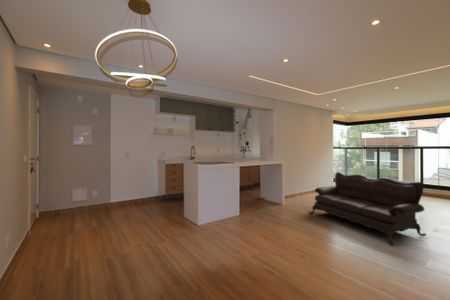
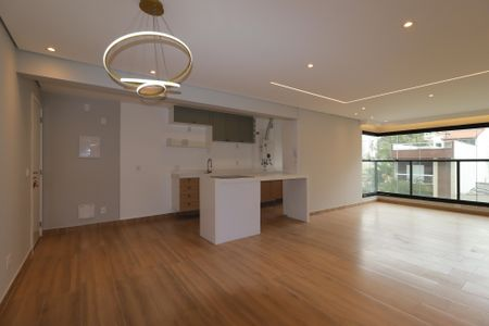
- sofa [308,171,427,246]
